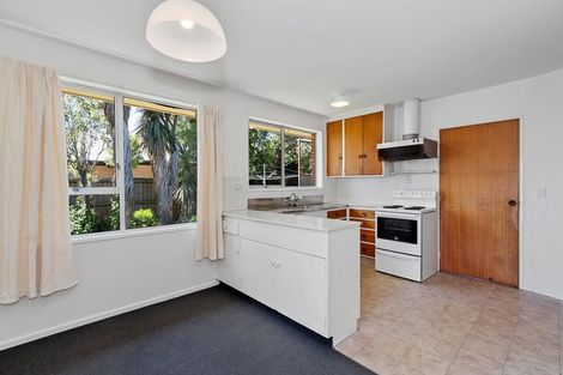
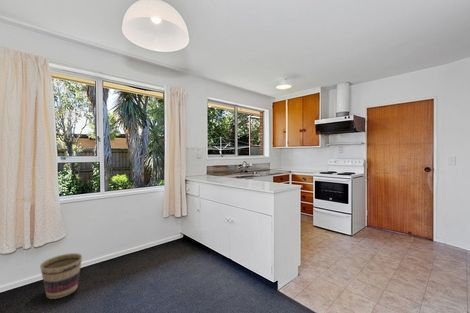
+ basket [39,252,83,300]
